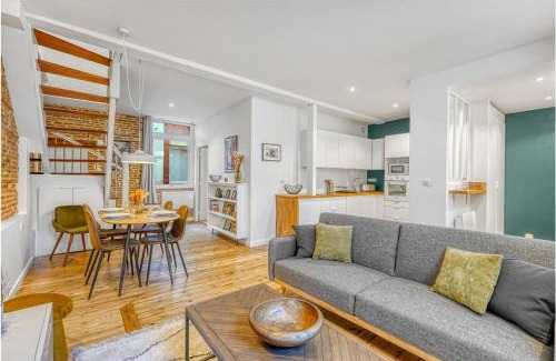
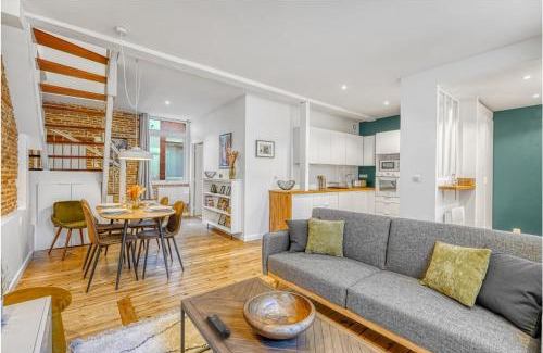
+ remote control [205,314,231,340]
